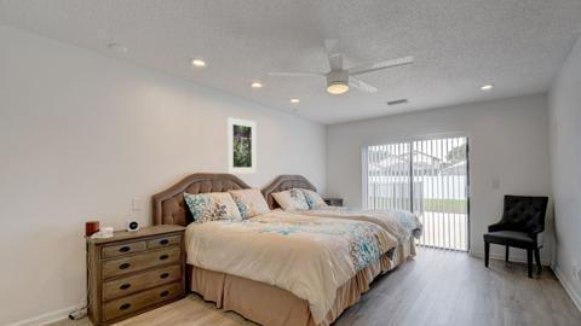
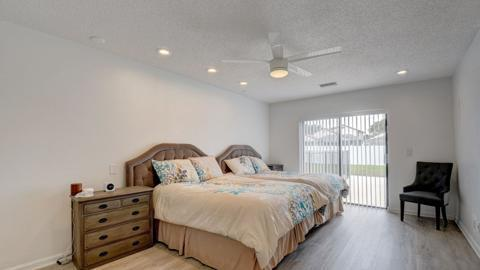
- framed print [226,116,257,175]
